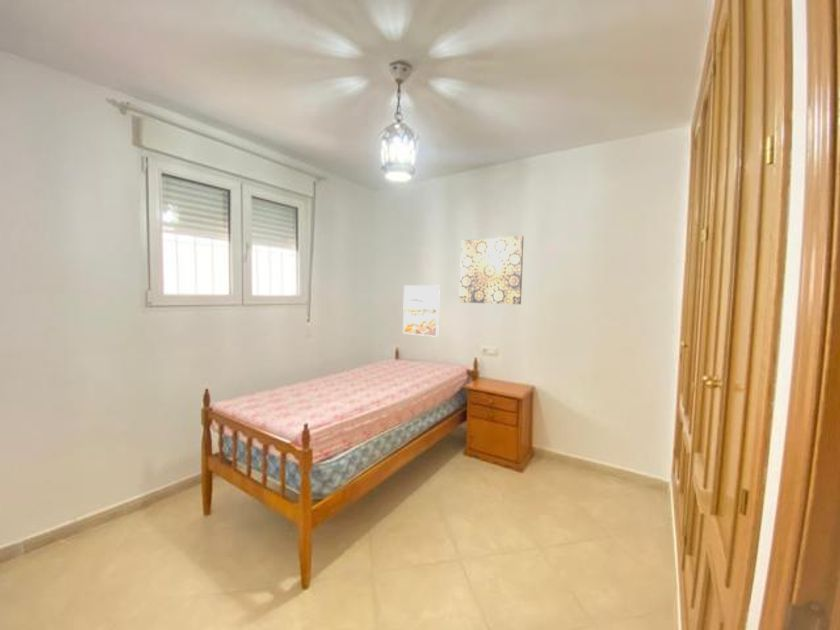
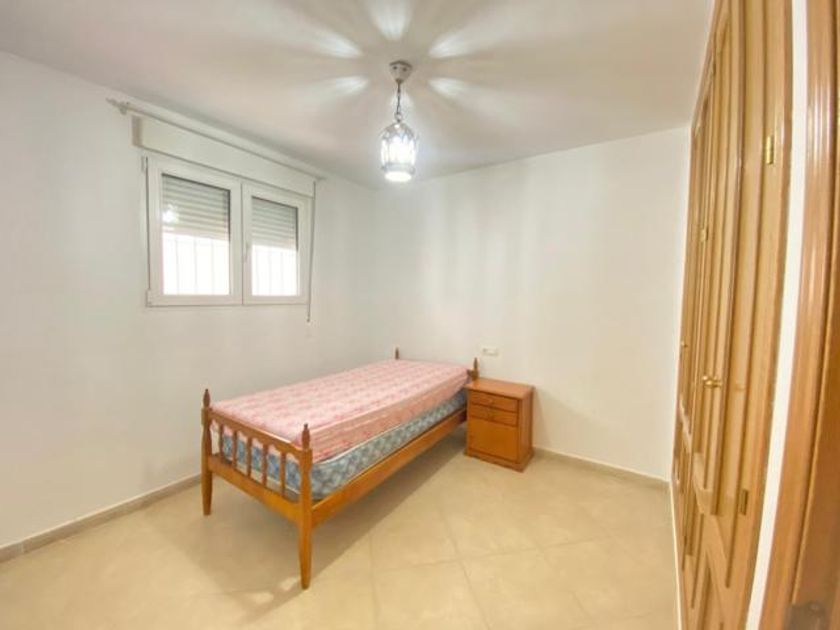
- wall art [458,235,525,305]
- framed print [402,284,441,338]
